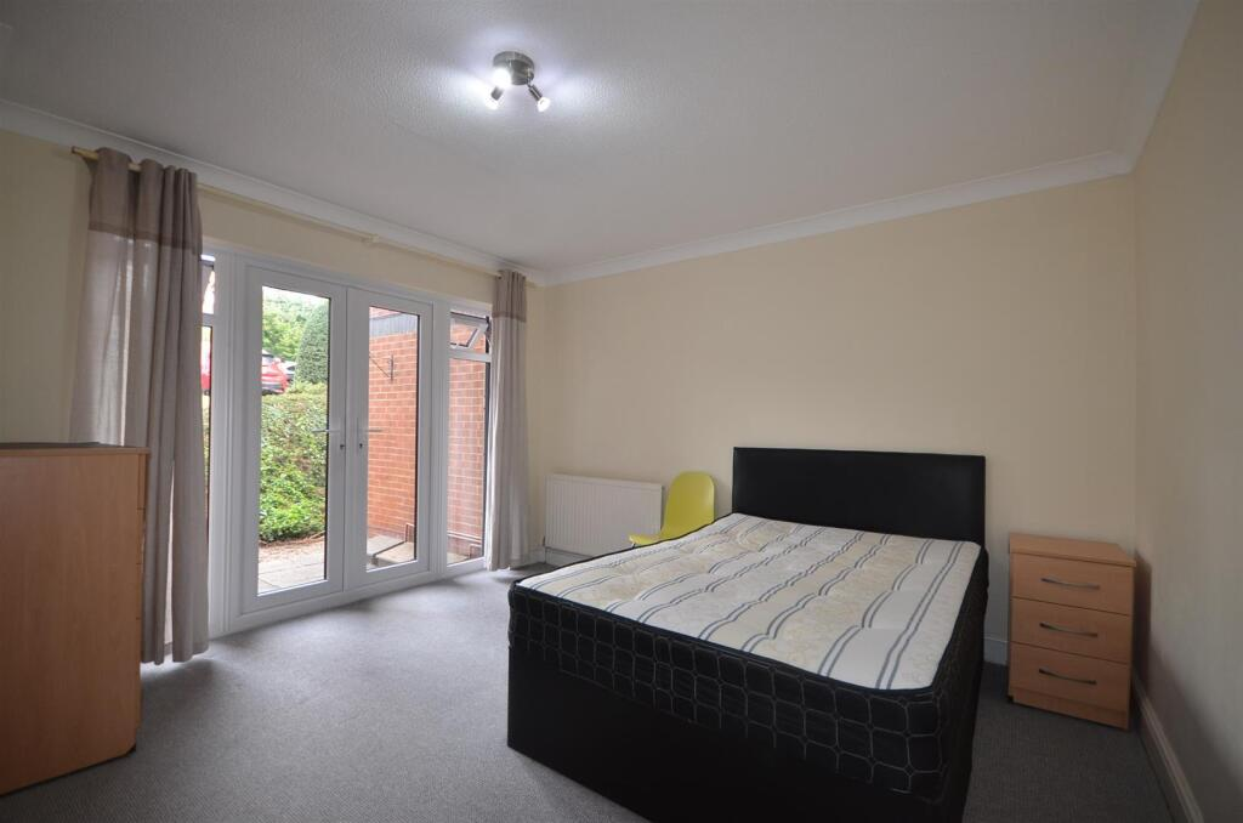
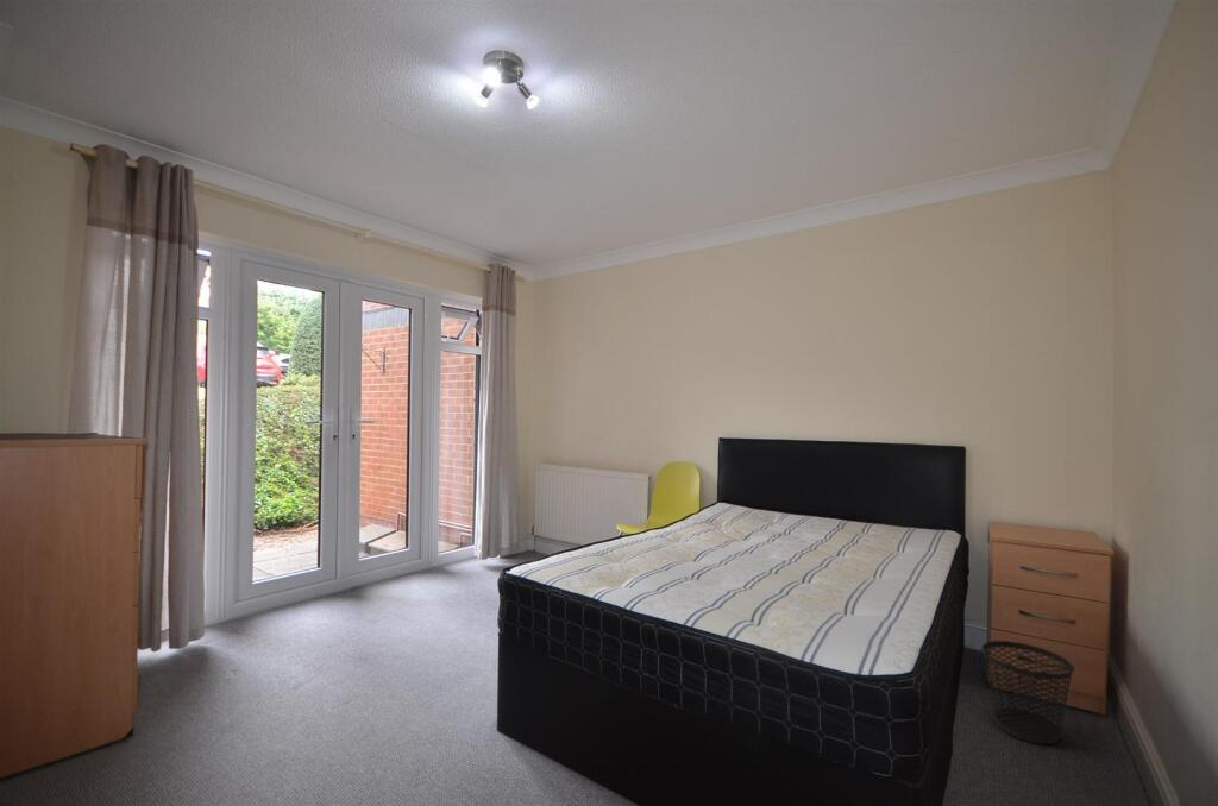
+ wastebasket [981,640,1074,745]
